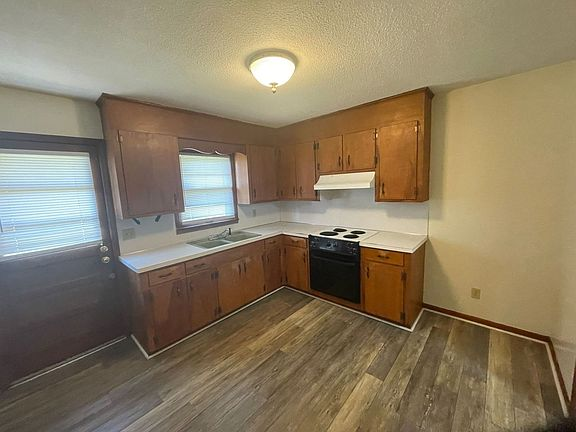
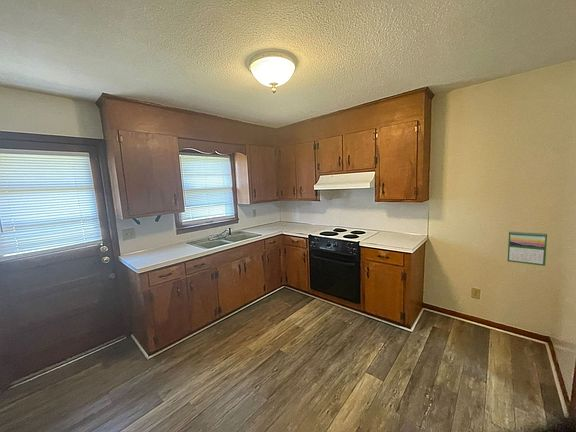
+ calendar [507,230,548,267]
